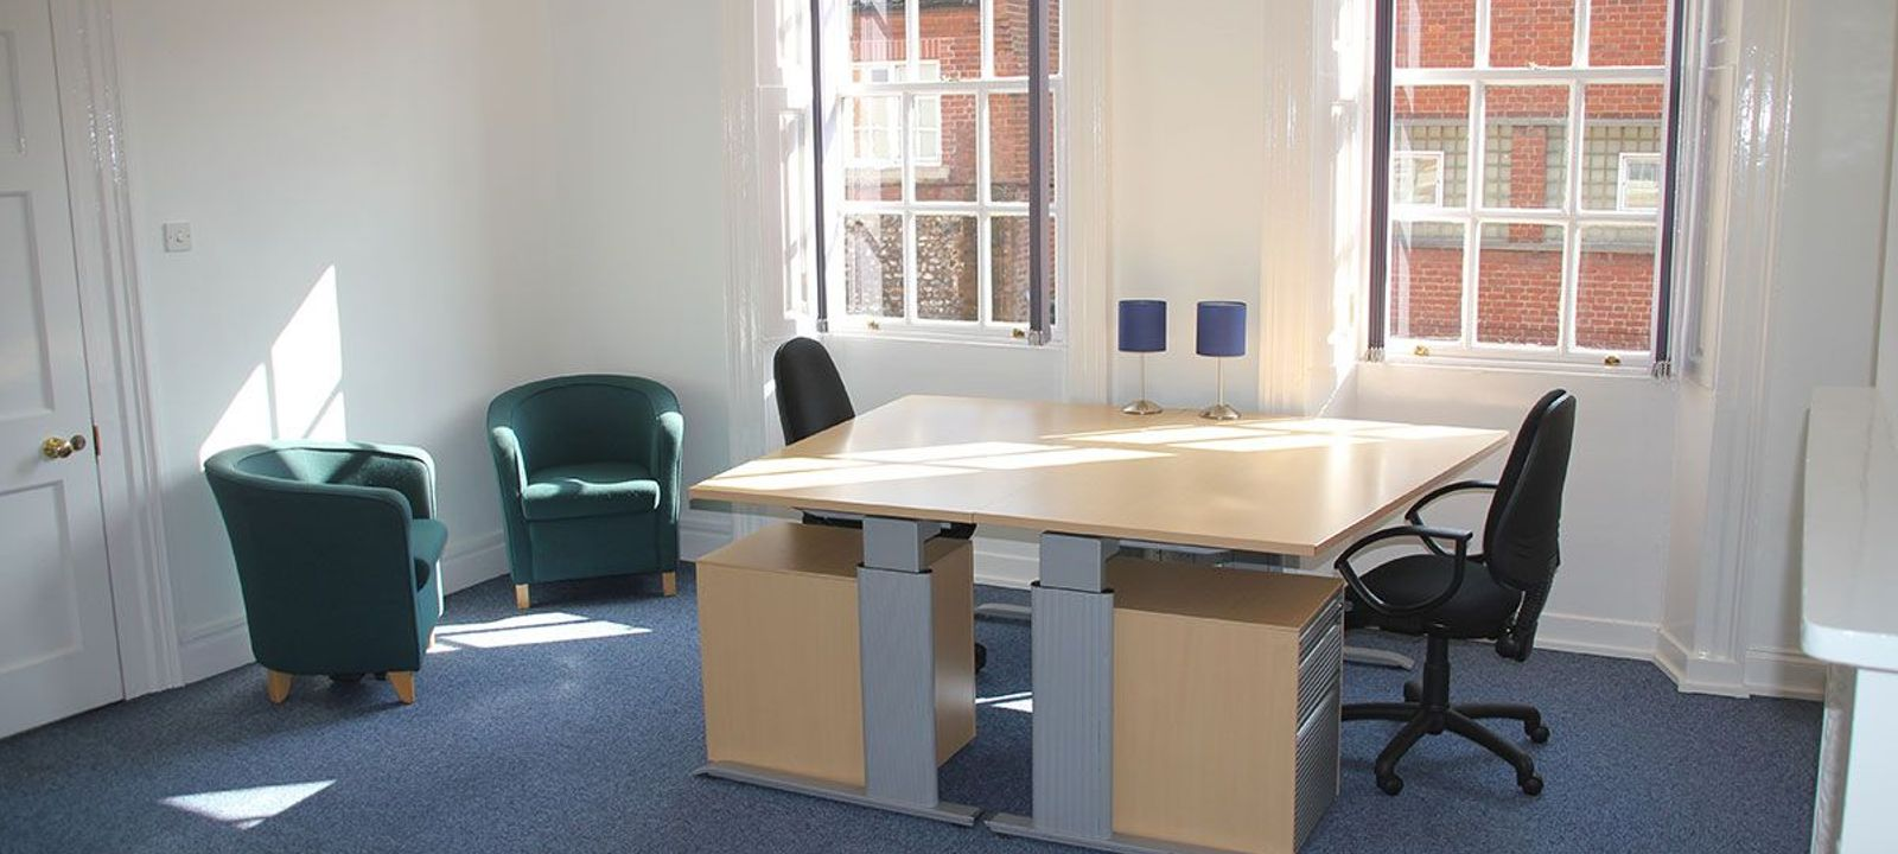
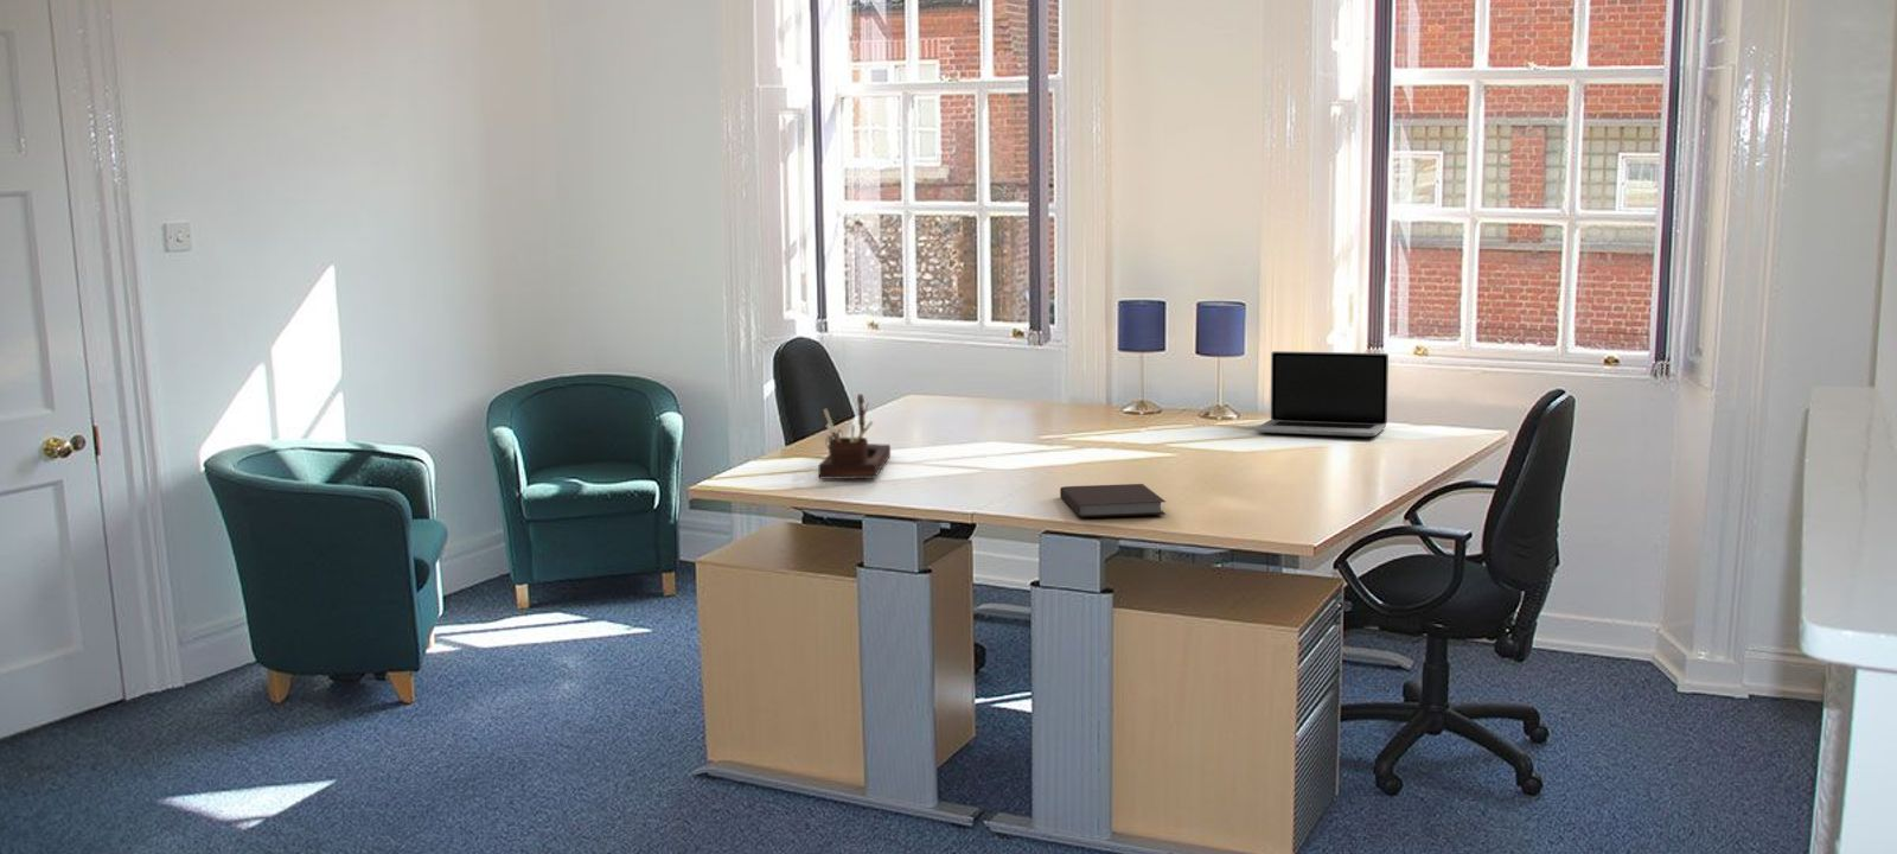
+ desk organizer [817,393,892,480]
+ laptop [1255,350,1390,438]
+ notebook [1059,483,1166,519]
